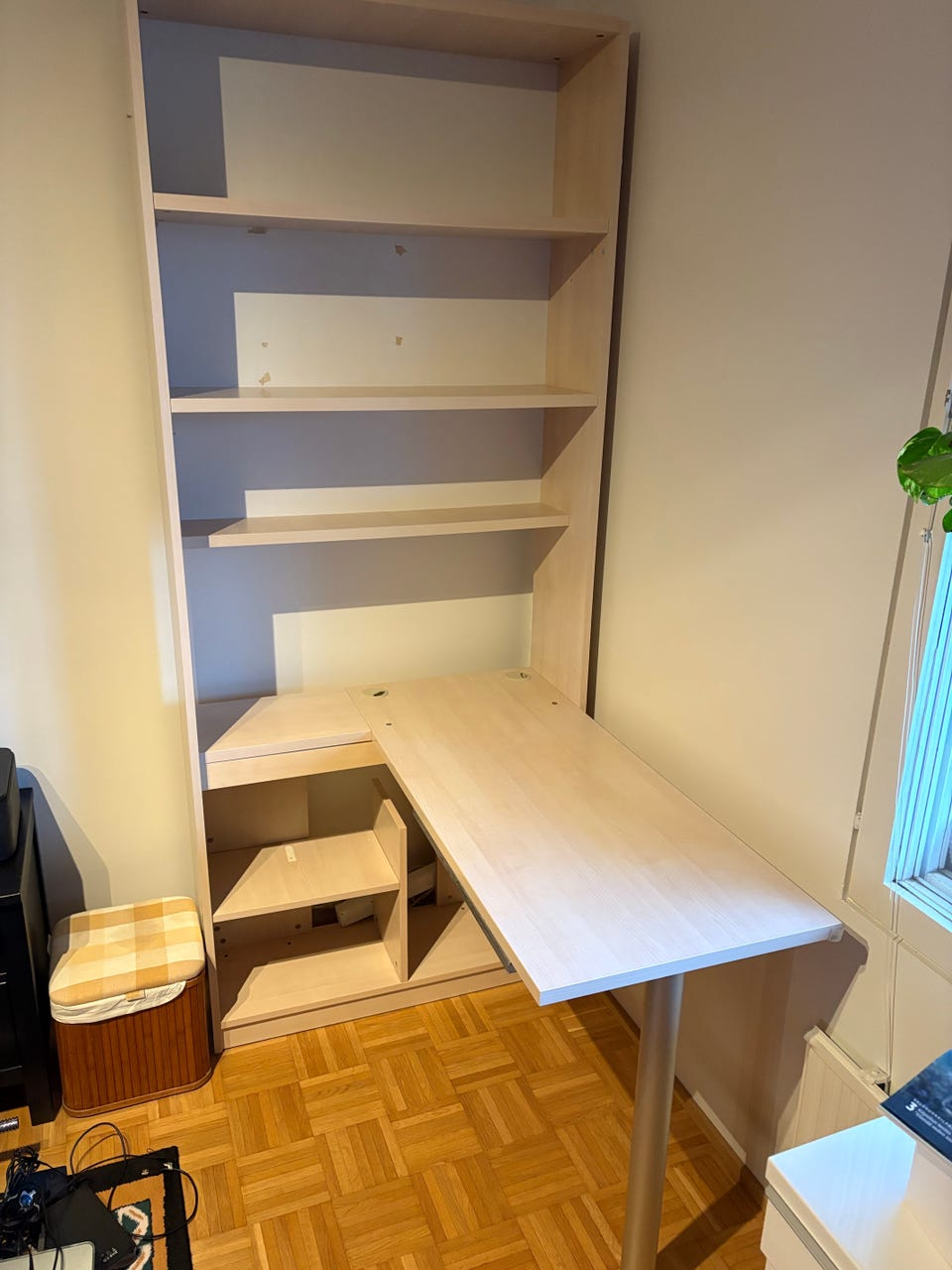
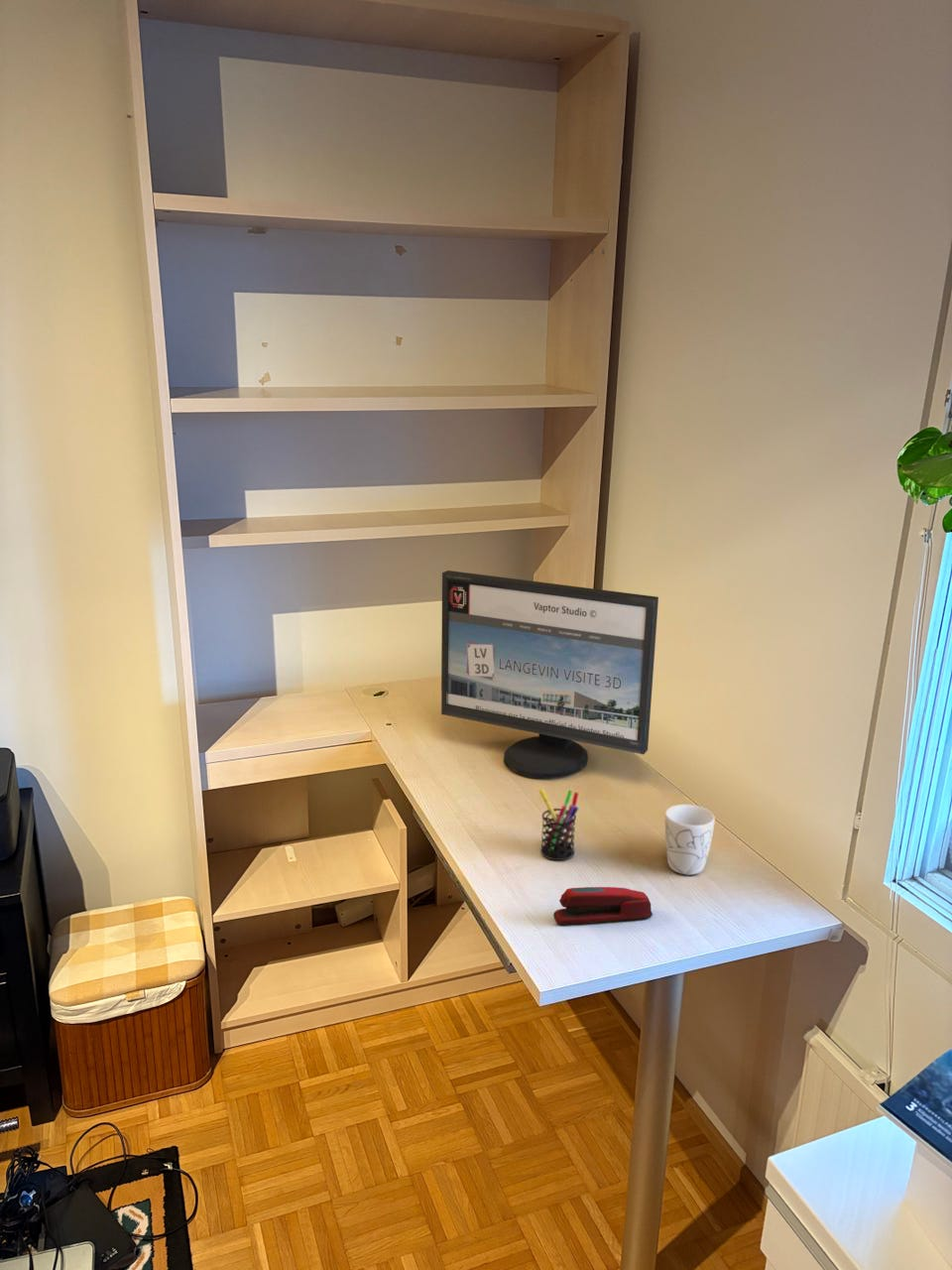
+ mug [664,804,716,876]
+ stapler [552,886,654,926]
+ computer monitor [440,570,659,779]
+ pen holder [538,788,579,861]
